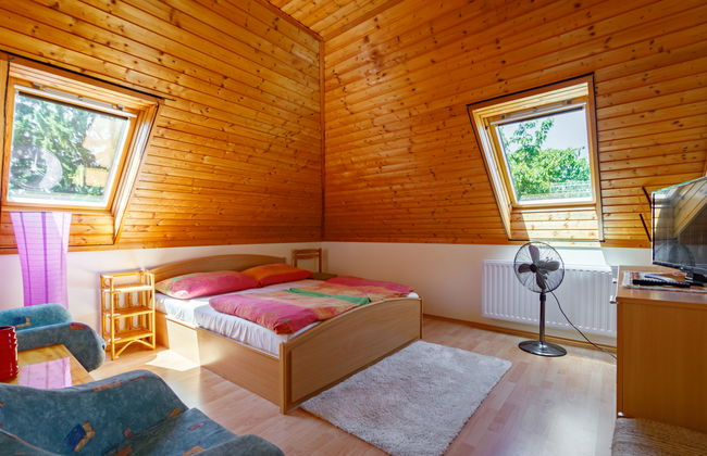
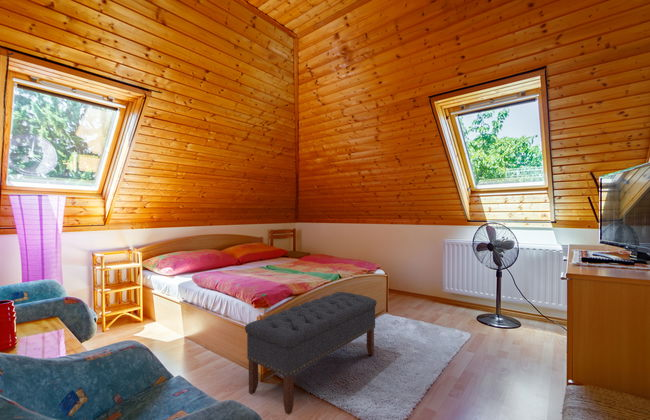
+ bench [244,291,378,416]
